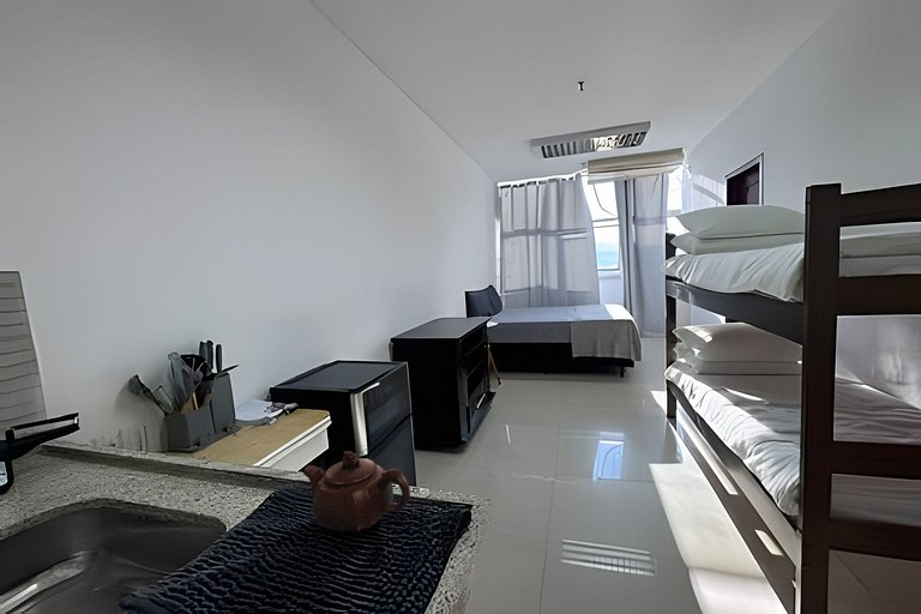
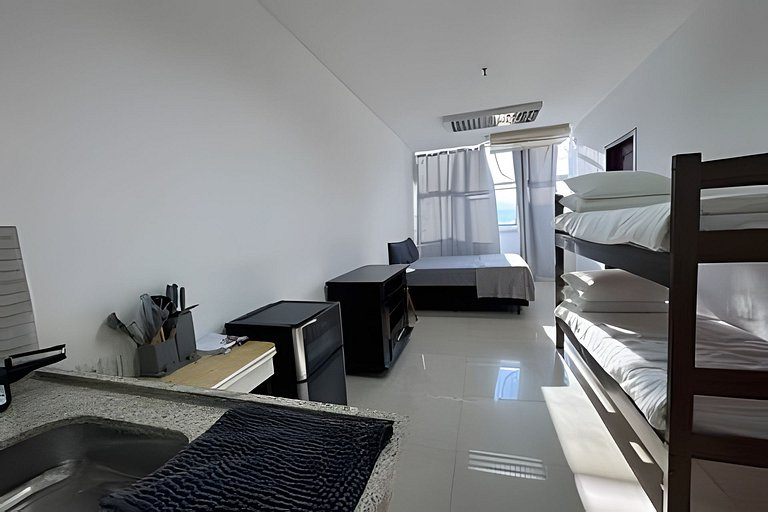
- teapot [302,451,411,534]
